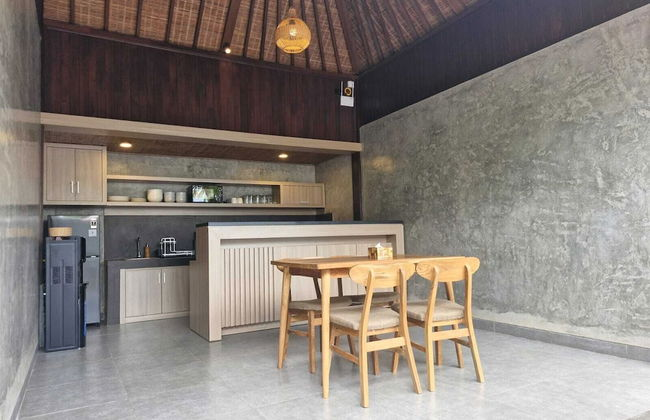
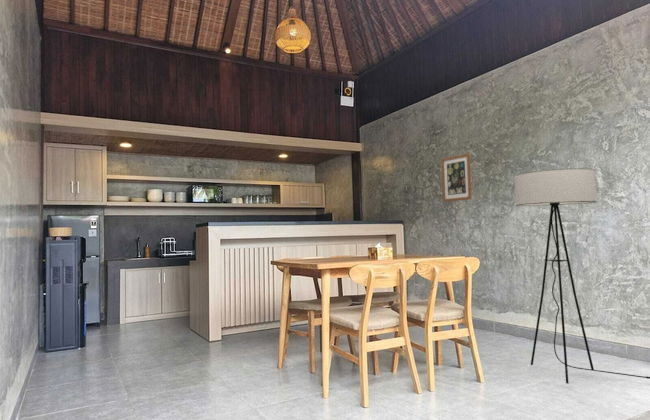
+ floor lamp [514,168,650,385]
+ wall art [440,152,473,203]
